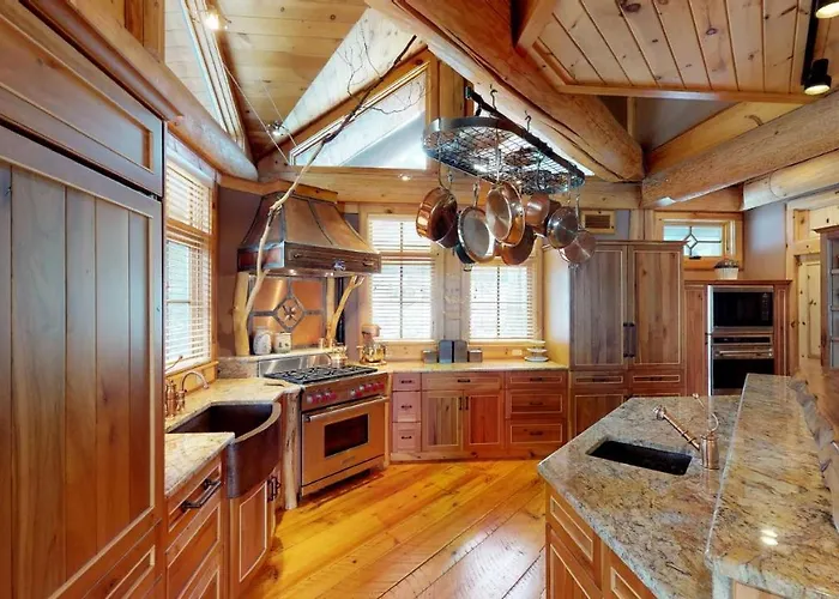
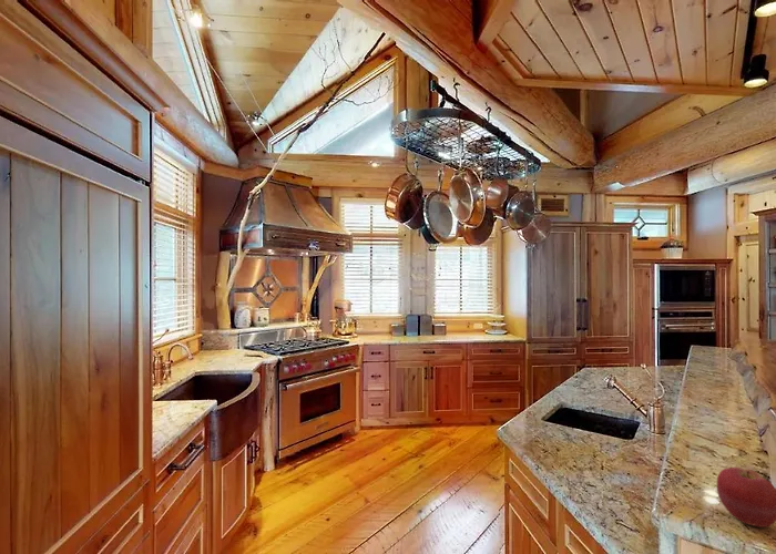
+ apple [716,466,776,529]
